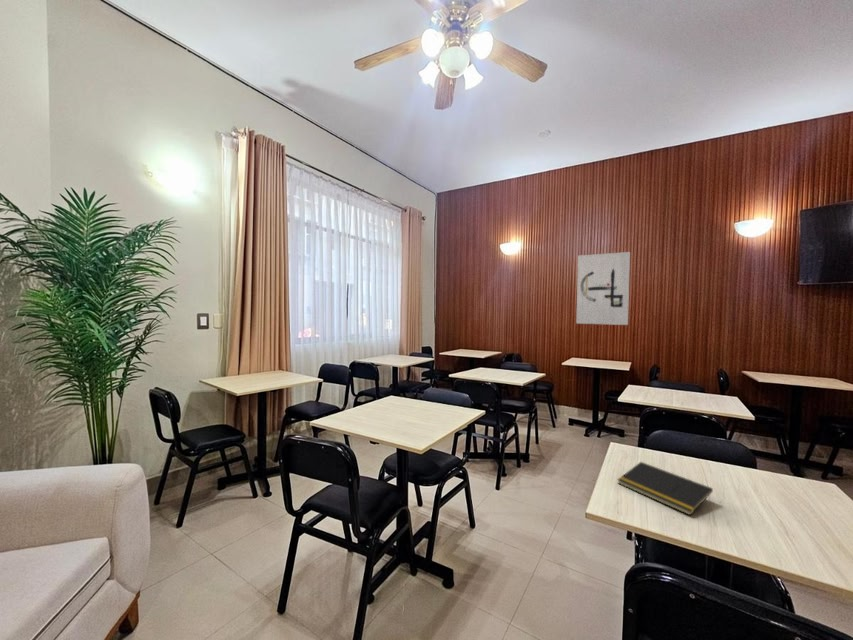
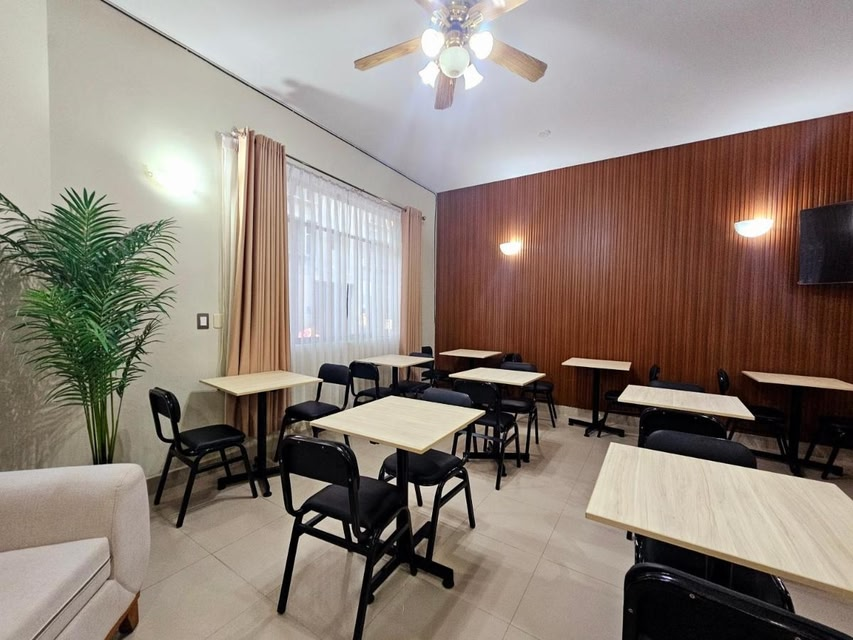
- wall art [575,251,631,326]
- notepad [616,461,714,516]
